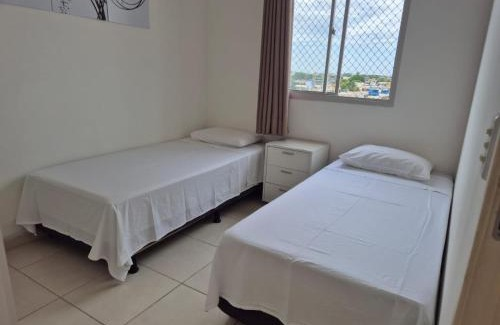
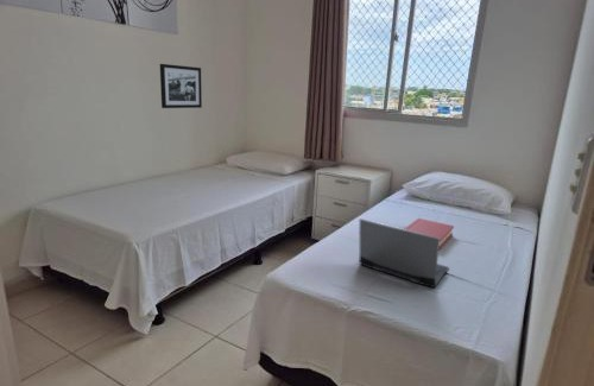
+ laptop computer [359,217,450,289]
+ hardback book [403,217,455,251]
+ picture frame [159,63,203,109]
